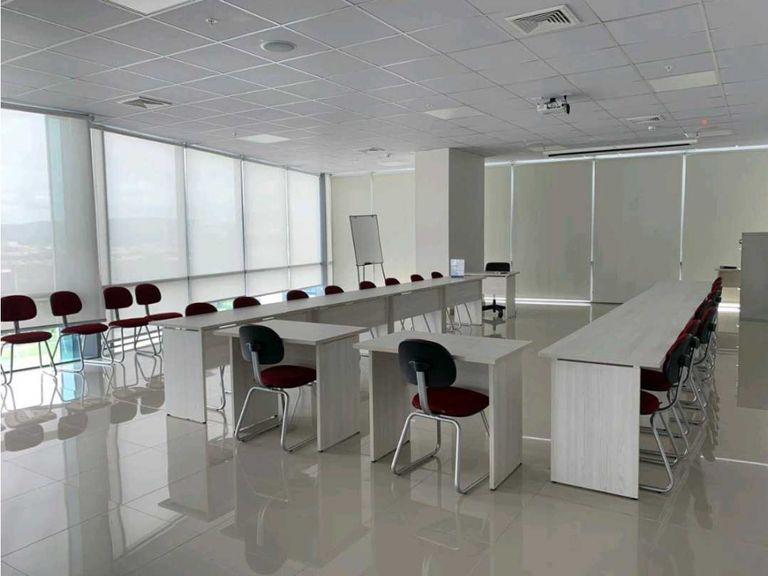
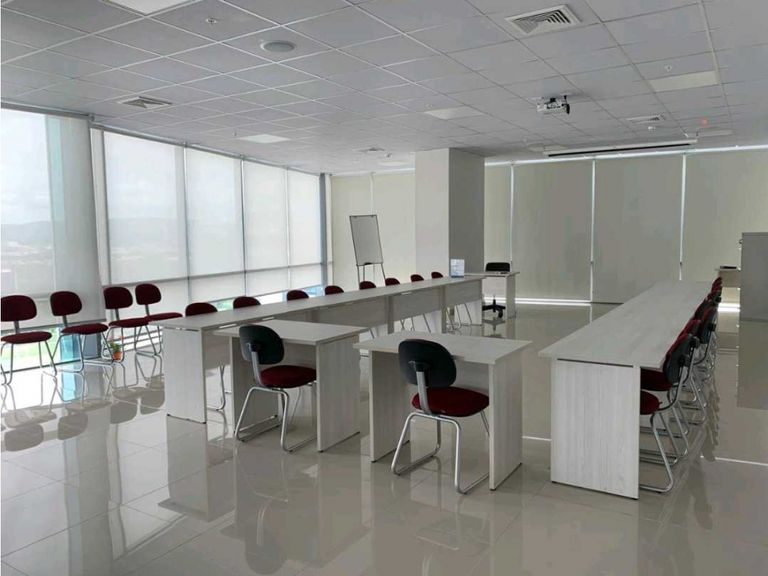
+ potted plant [104,334,128,361]
